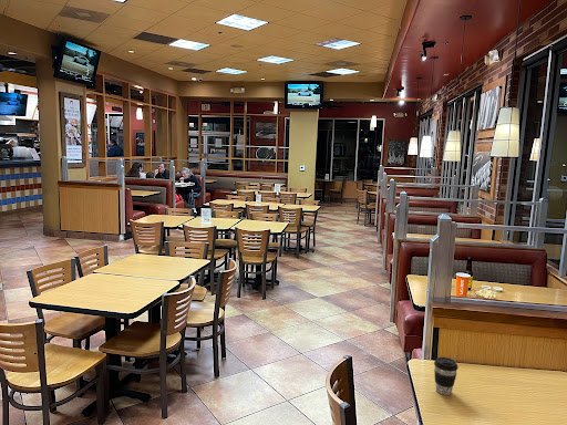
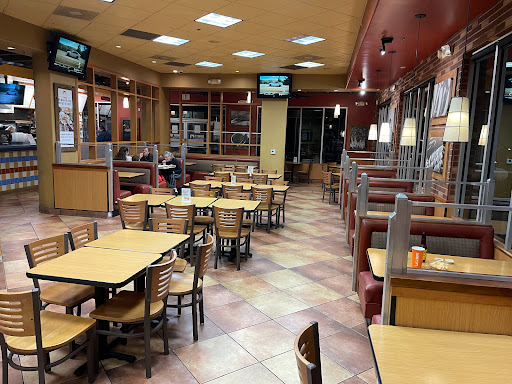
- coffee cup [433,356,458,396]
